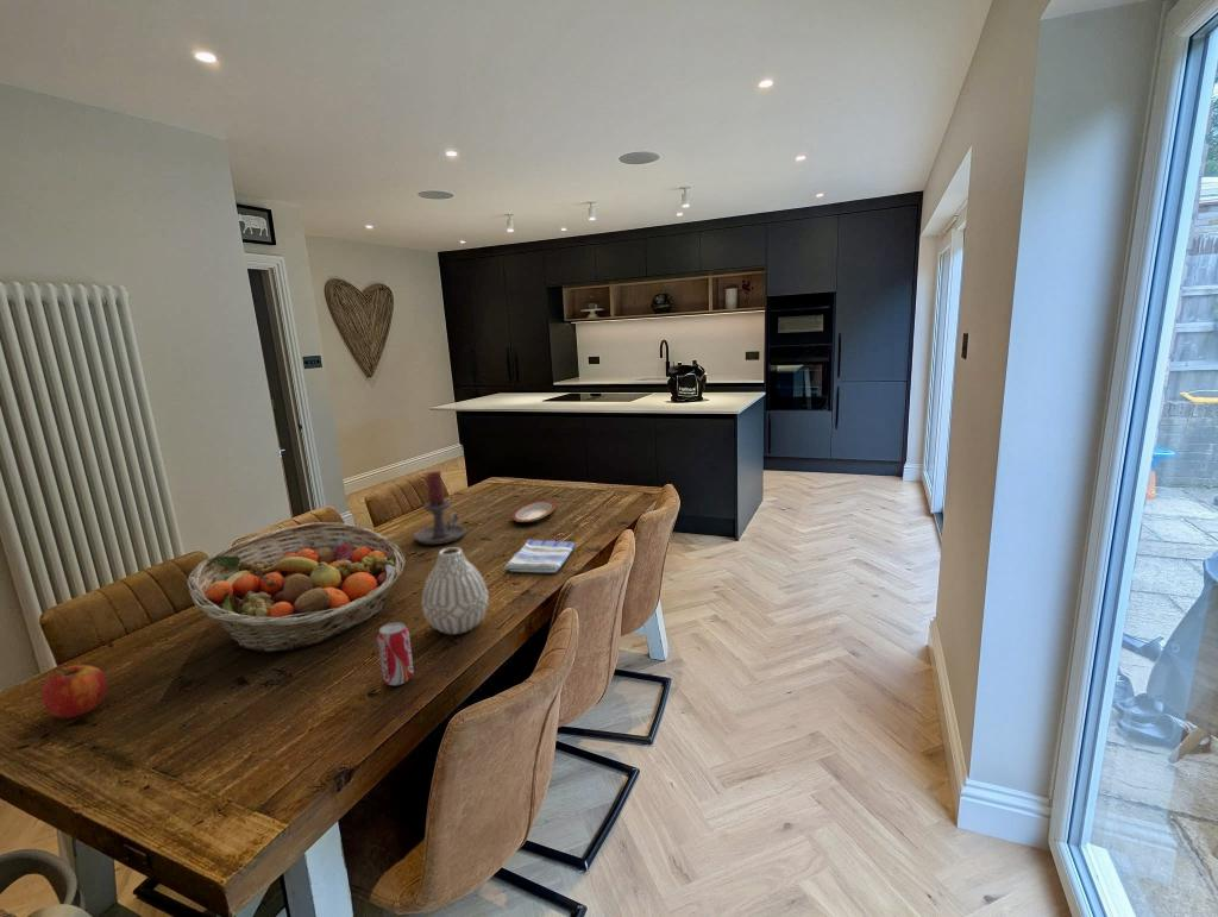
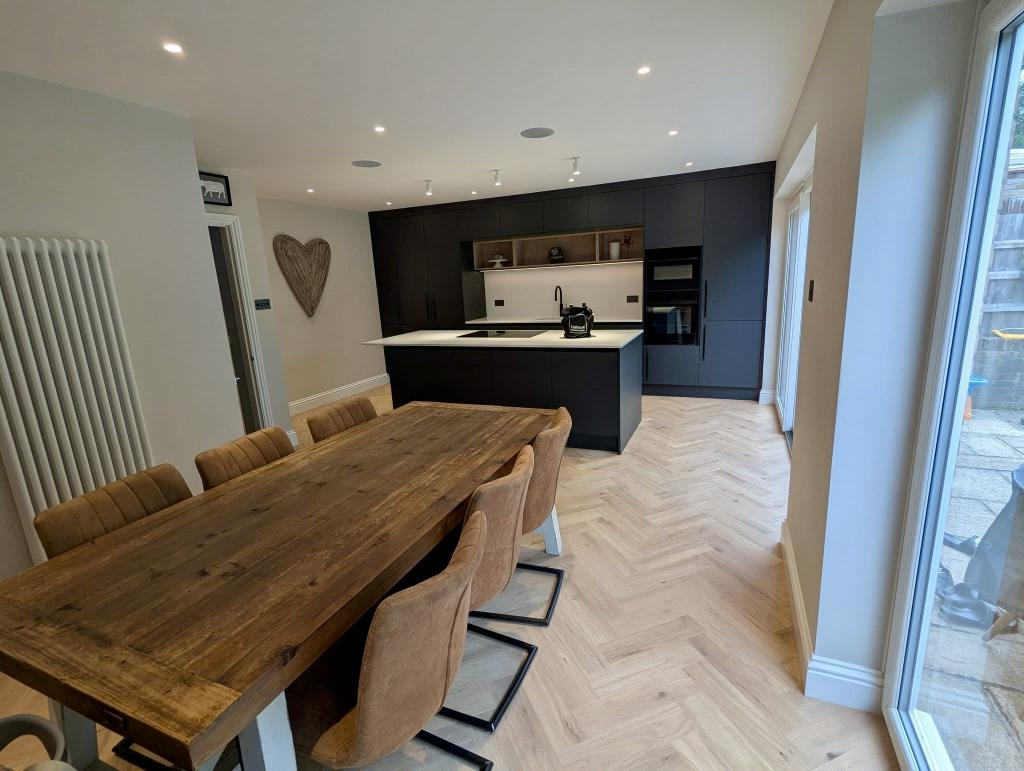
- apple [40,664,107,720]
- dish towel [503,539,576,573]
- candle holder [413,470,466,546]
- beverage can [376,621,415,686]
- fruit basket [187,521,407,654]
- plate [511,500,555,523]
- vase [421,546,489,635]
